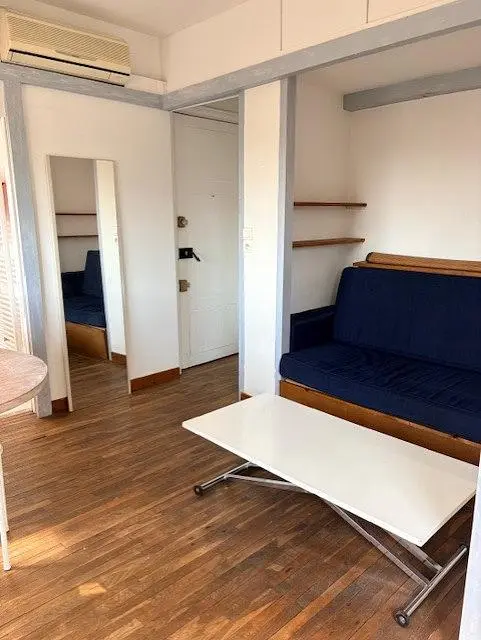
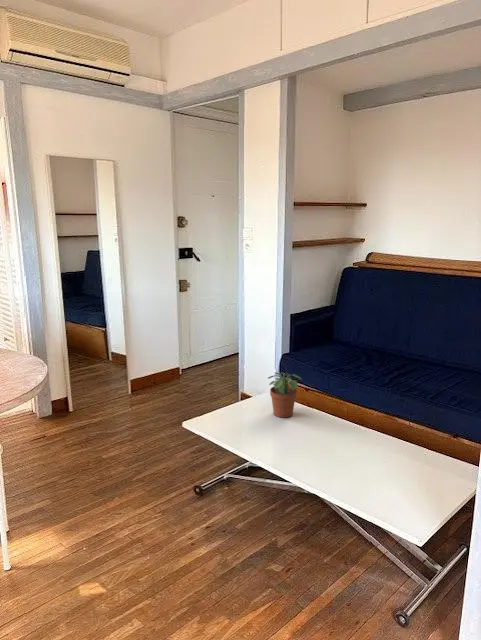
+ potted plant [267,371,303,419]
